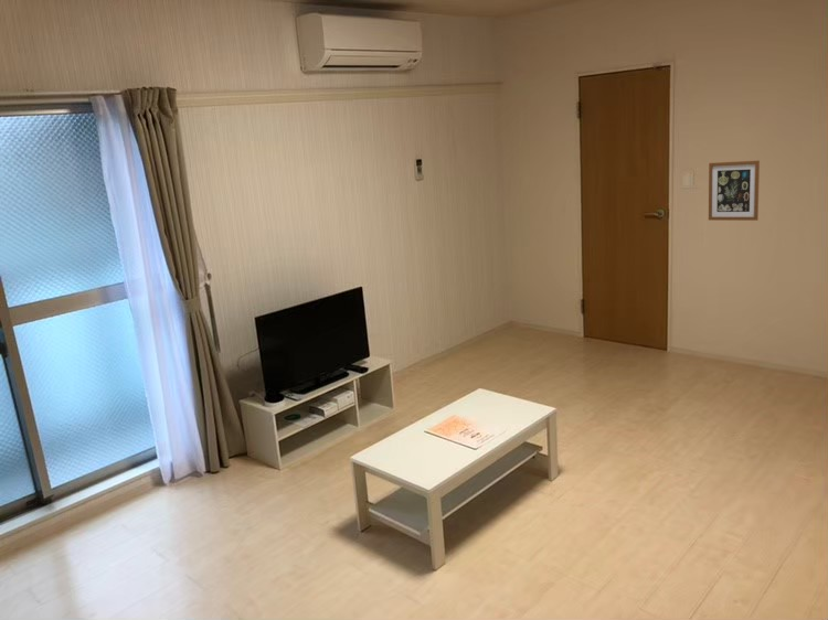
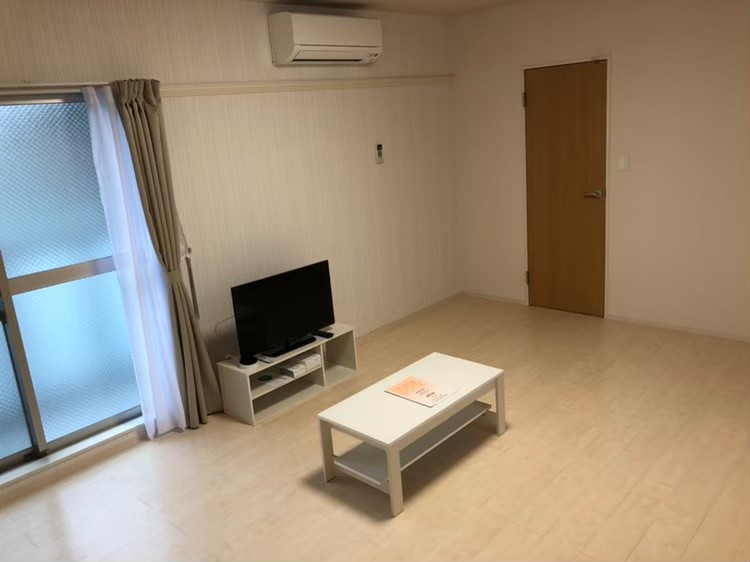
- wall art [708,159,761,222]
